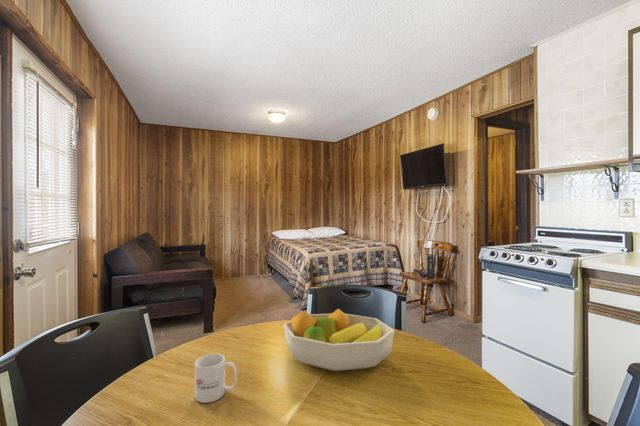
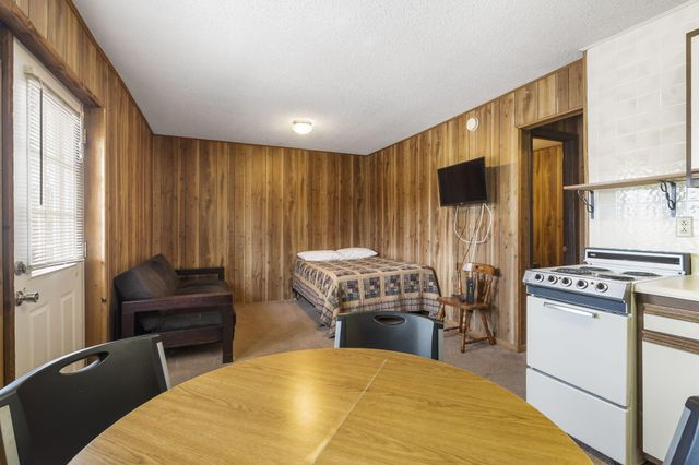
- mug [194,353,238,404]
- fruit bowl [282,308,396,372]
